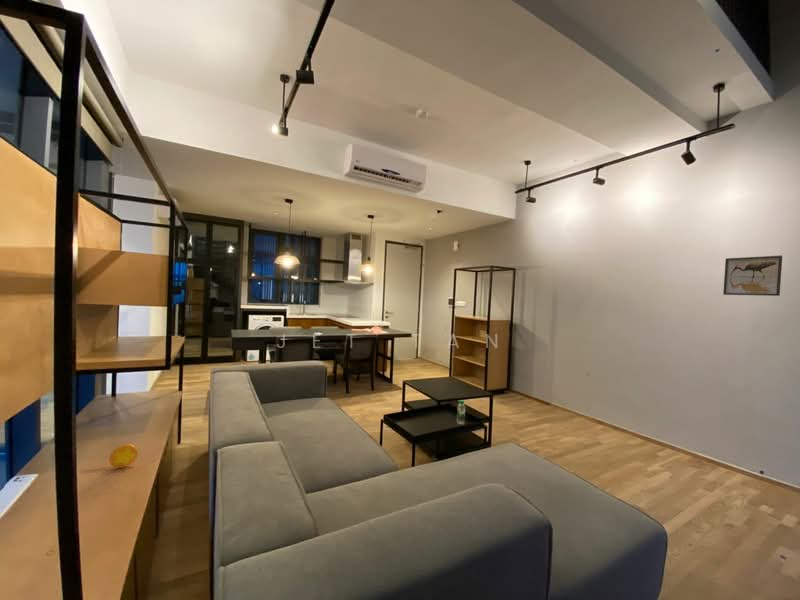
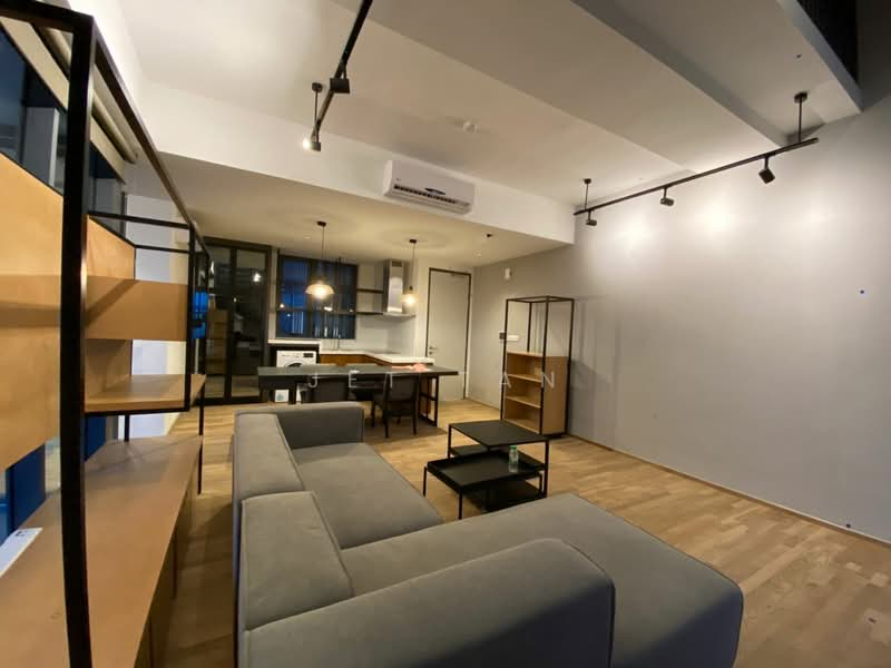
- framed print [722,255,783,297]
- coin [108,443,139,469]
